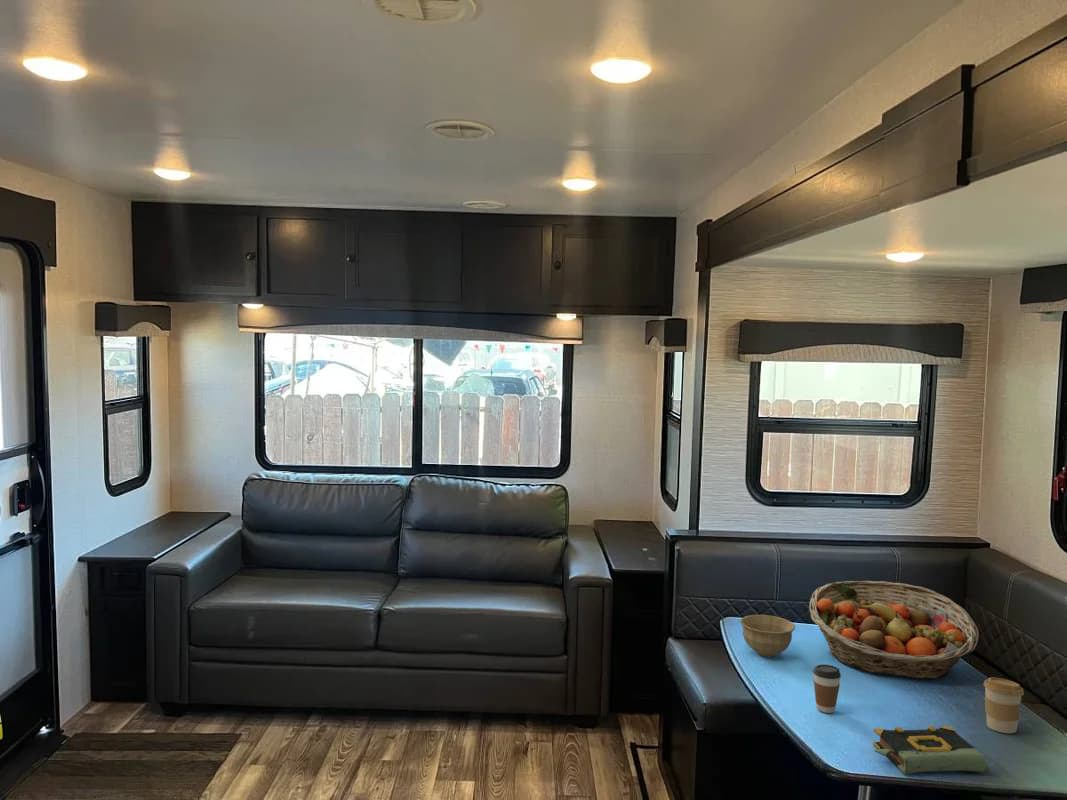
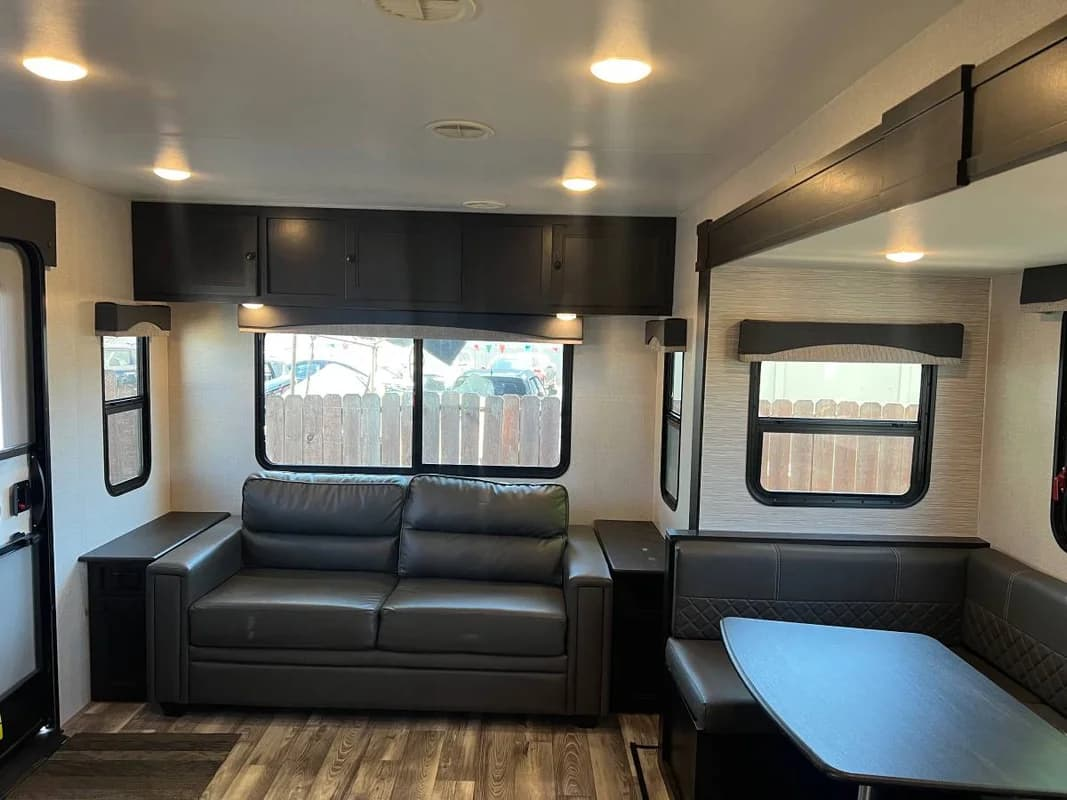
- bowl [739,614,796,658]
- coffee cup [812,664,842,714]
- fruit basket [808,580,980,680]
- coffee cup [982,677,1025,734]
- book [872,725,986,775]
